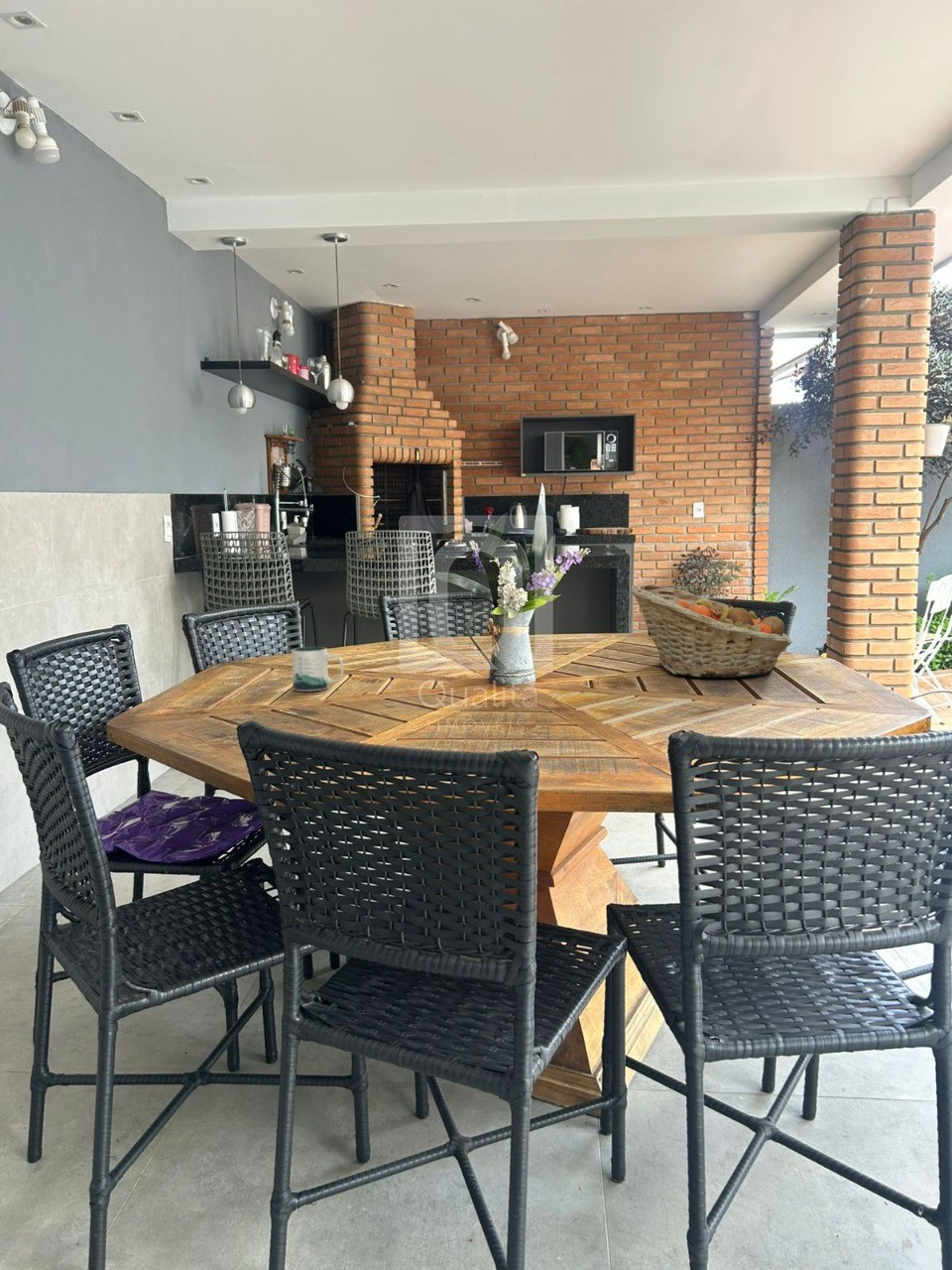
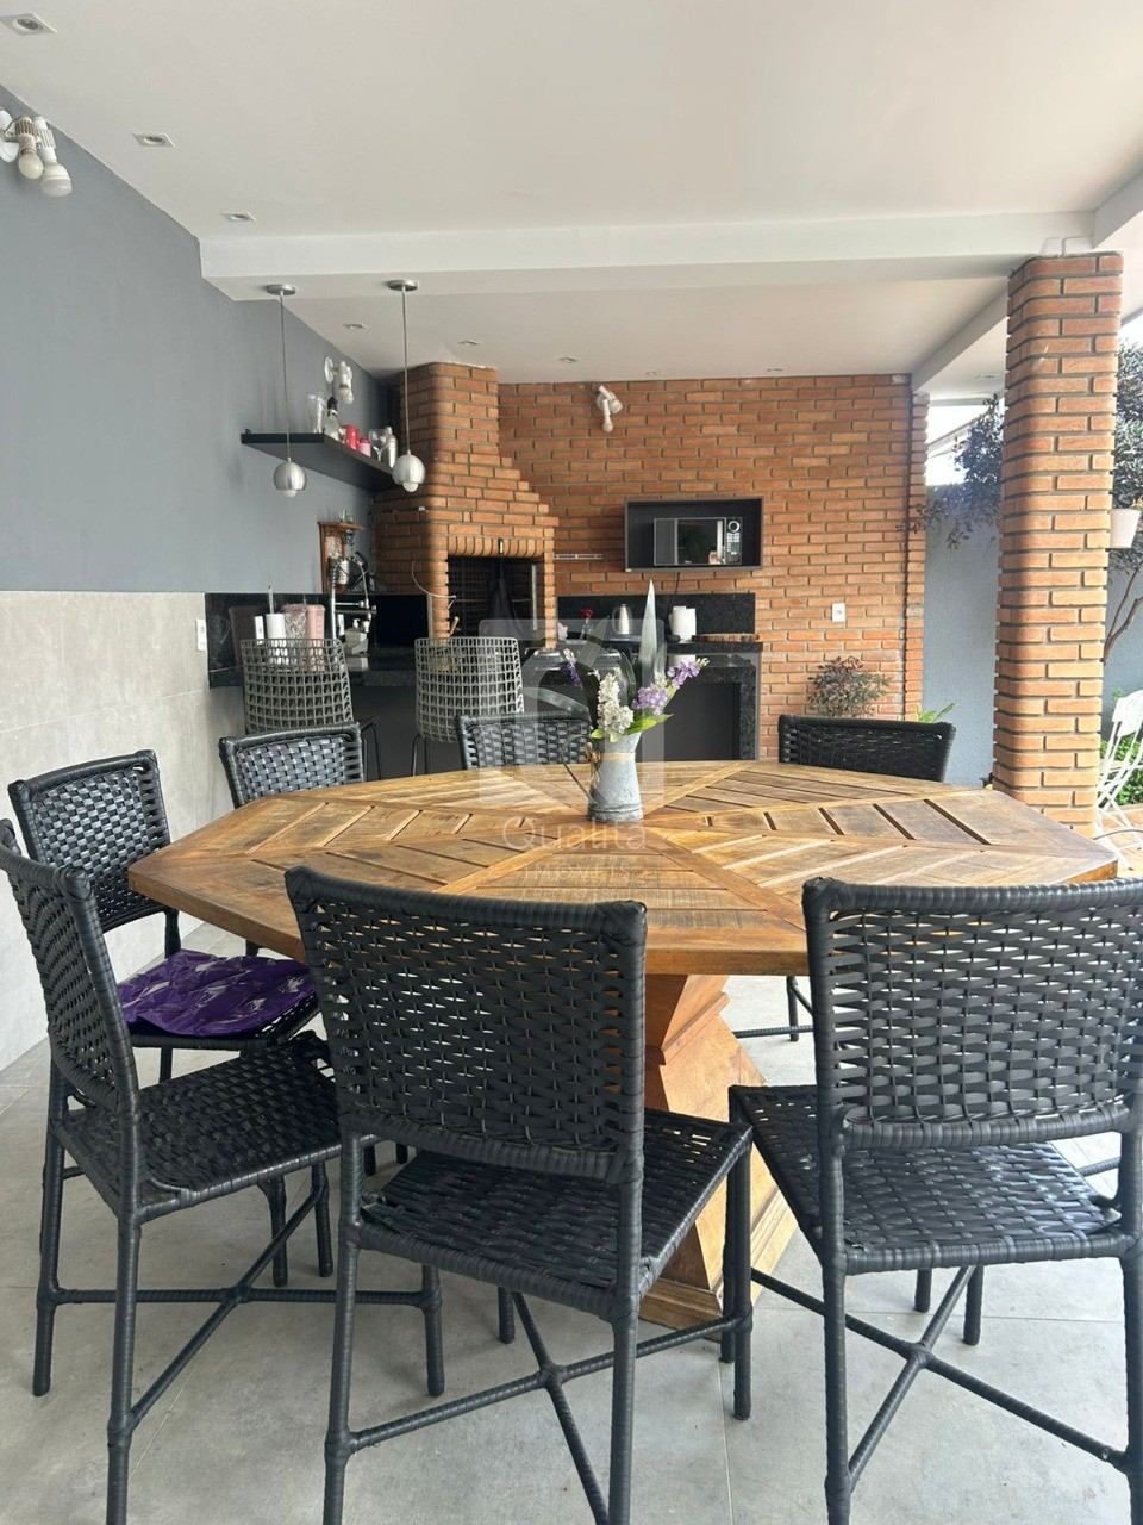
- mug [291,646,344,693]
- fruit basket [630,583,792,679]
